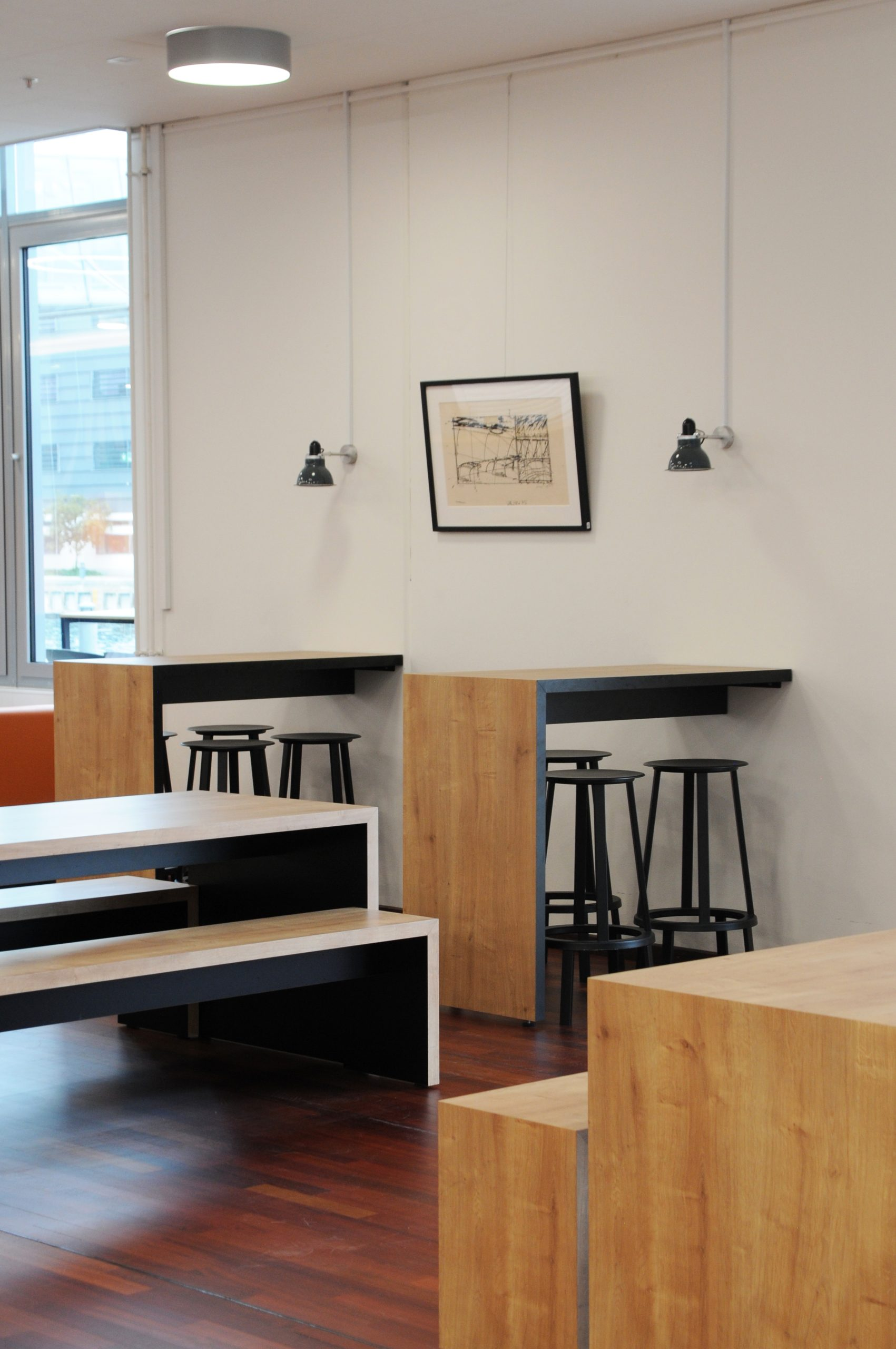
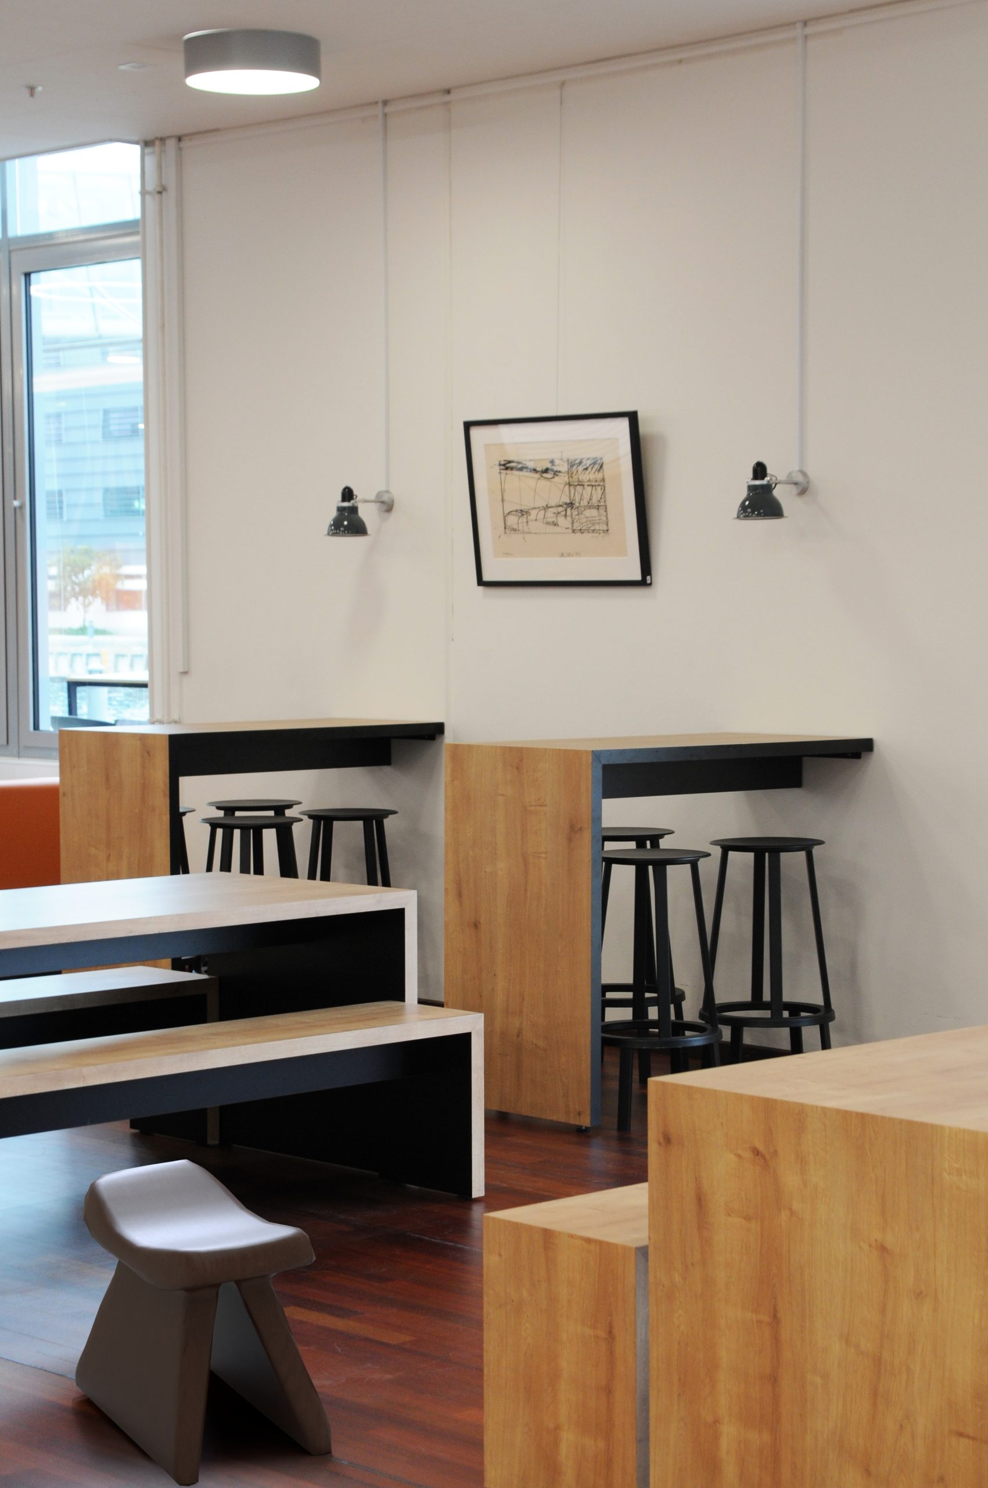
+ stool [74,1159,332,1487]
